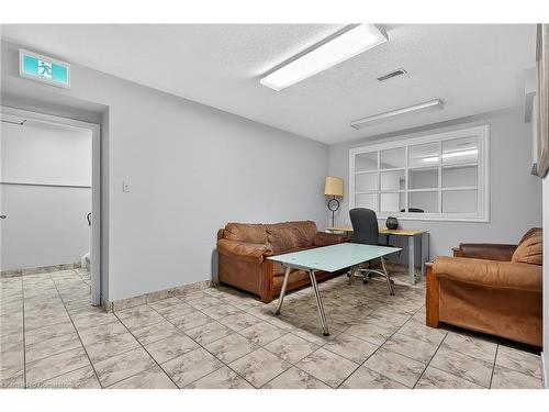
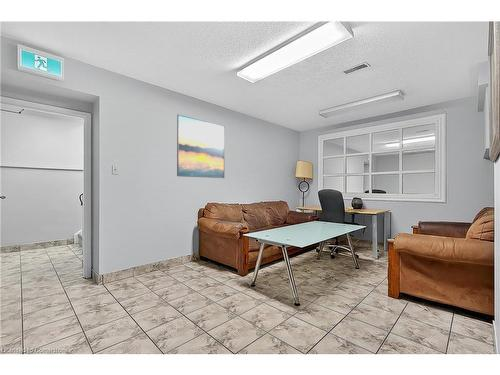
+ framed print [176,114,226,179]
